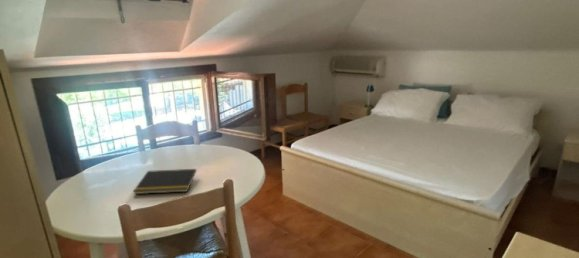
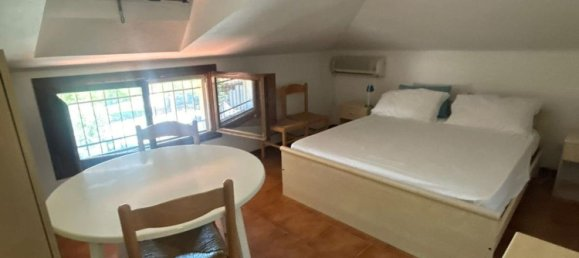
- notepad [132,168,197,195]
